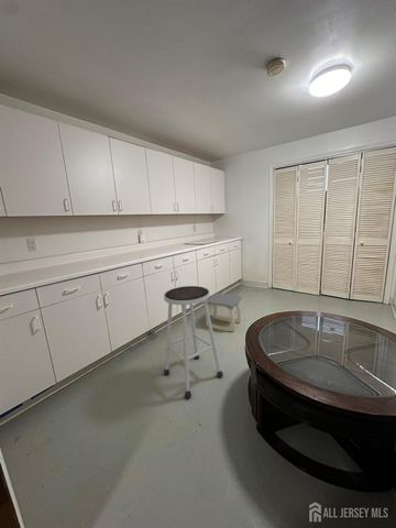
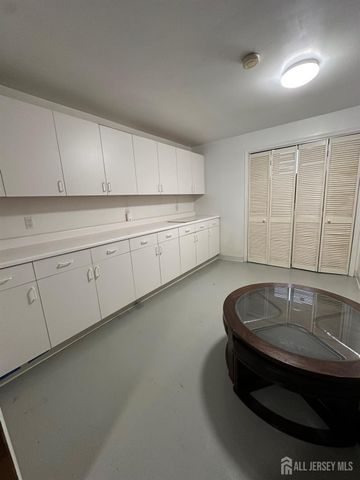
- stool [205,292,243,332]
- stool [163,285,224,399]
